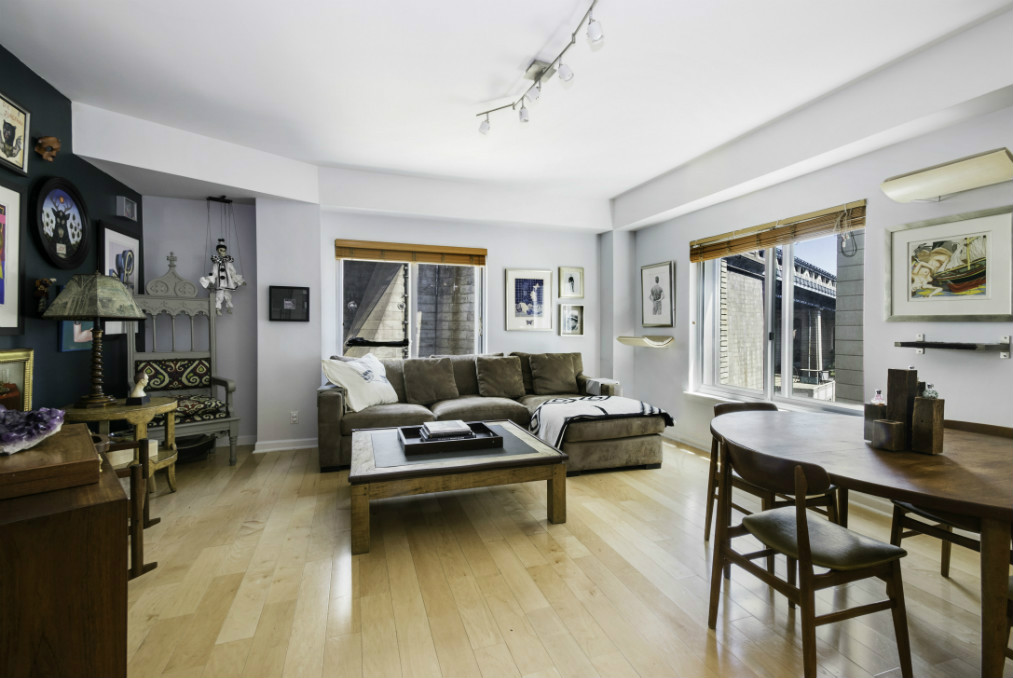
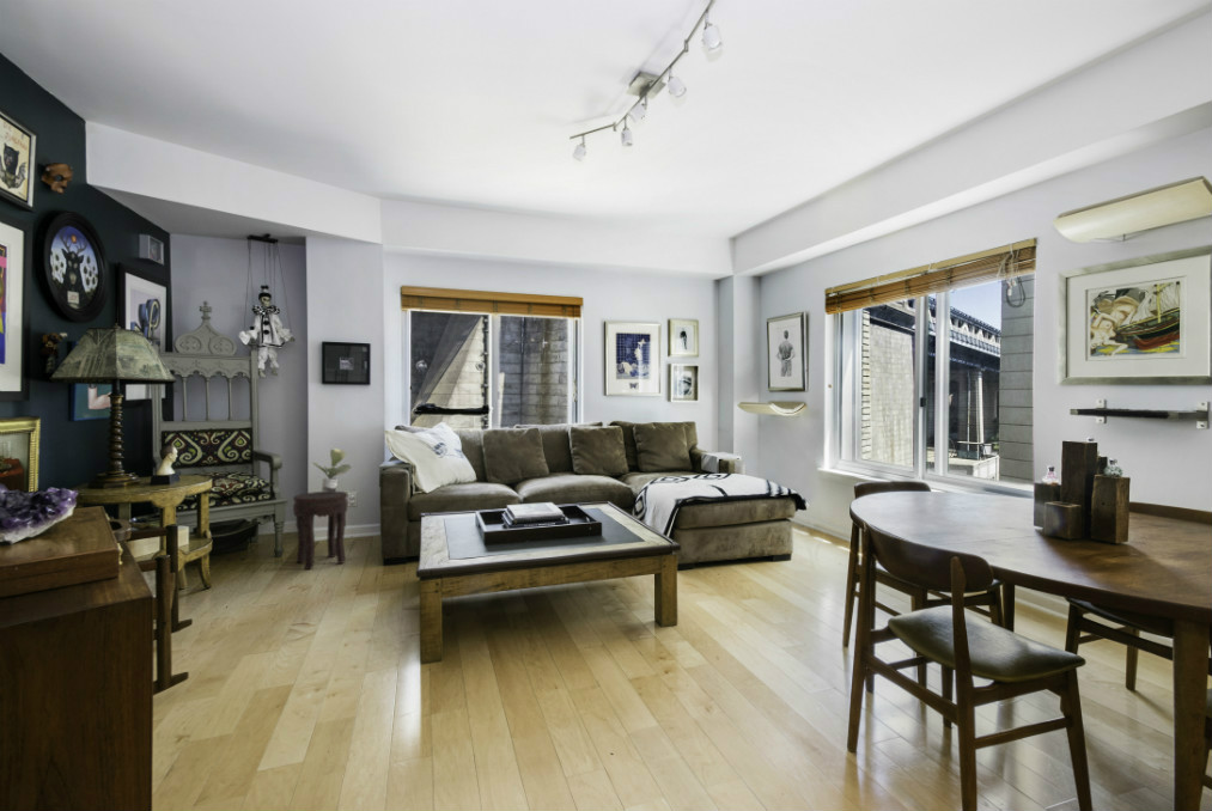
+ potted plant [311,447,352,492]
+ side table [292,490,349,571]
